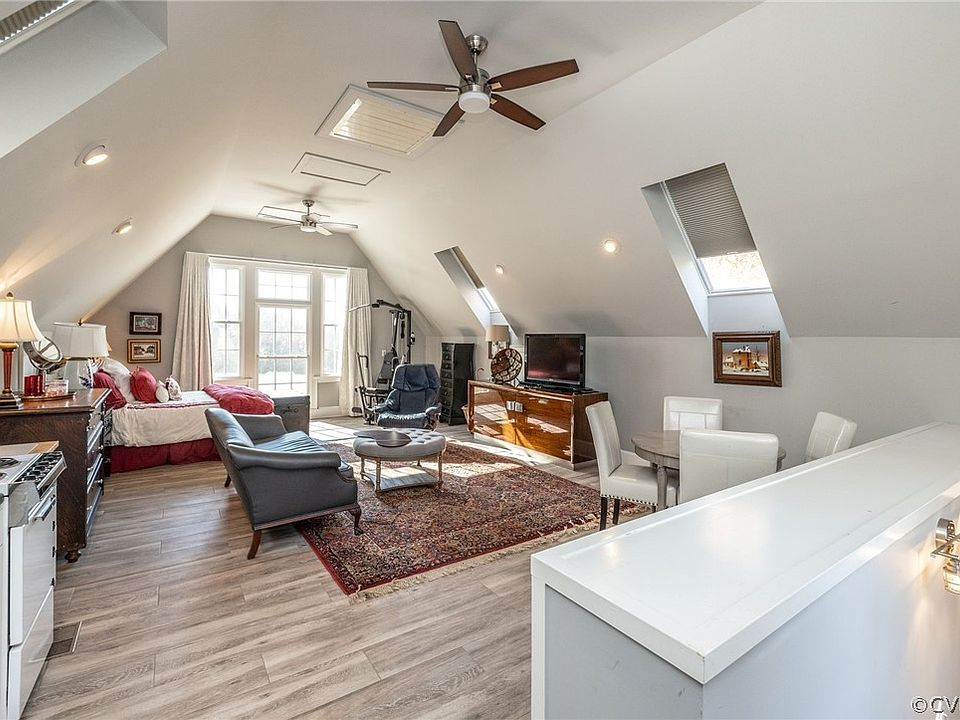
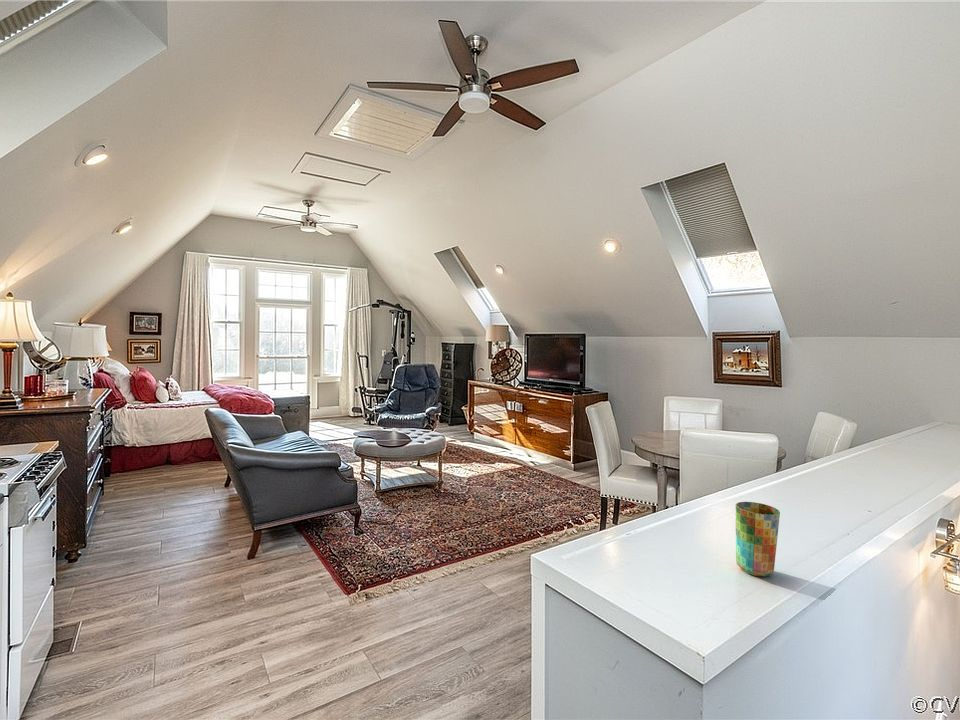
+ cup [735,501,781,578]
